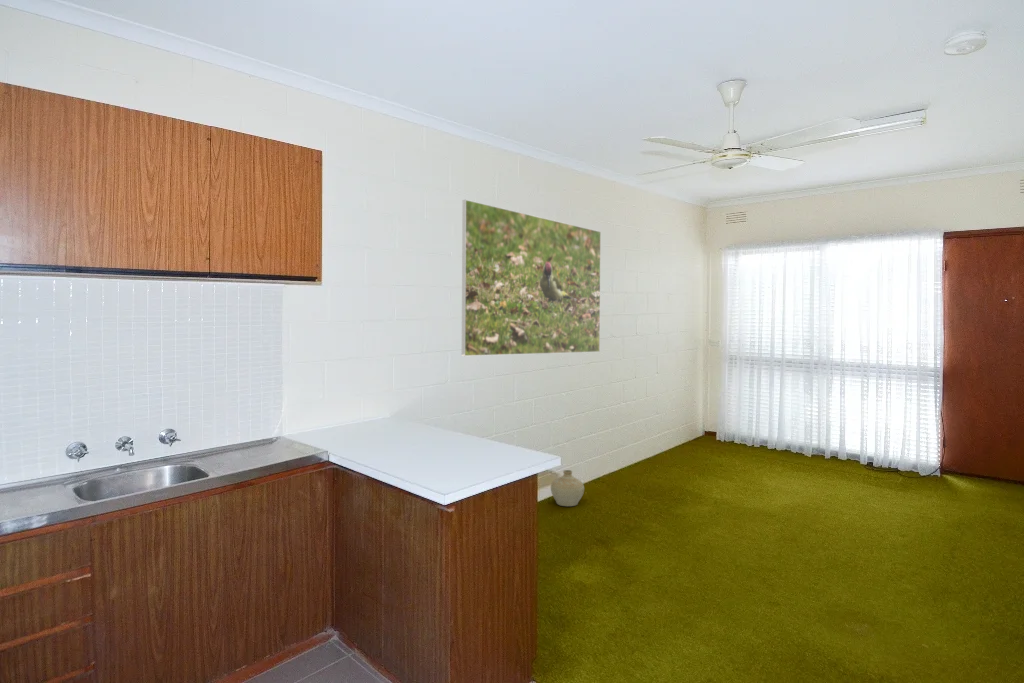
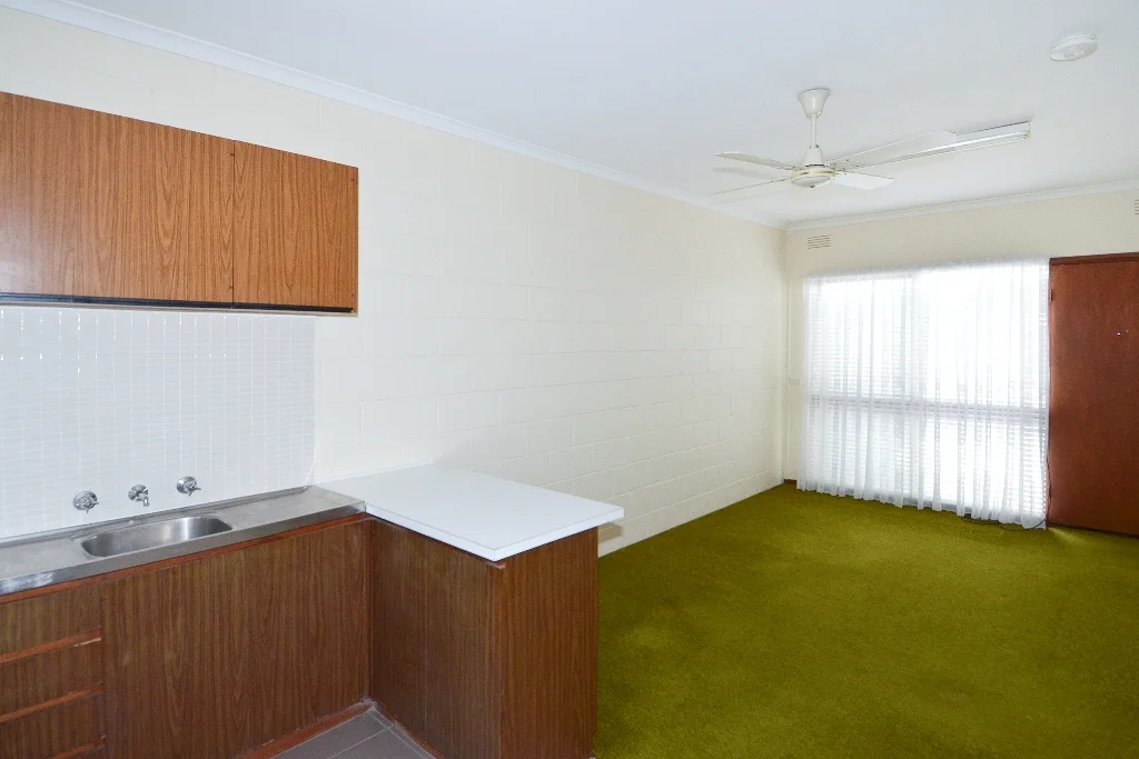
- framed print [461,199,602,357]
- ceramic jug [550,469,585,507]
